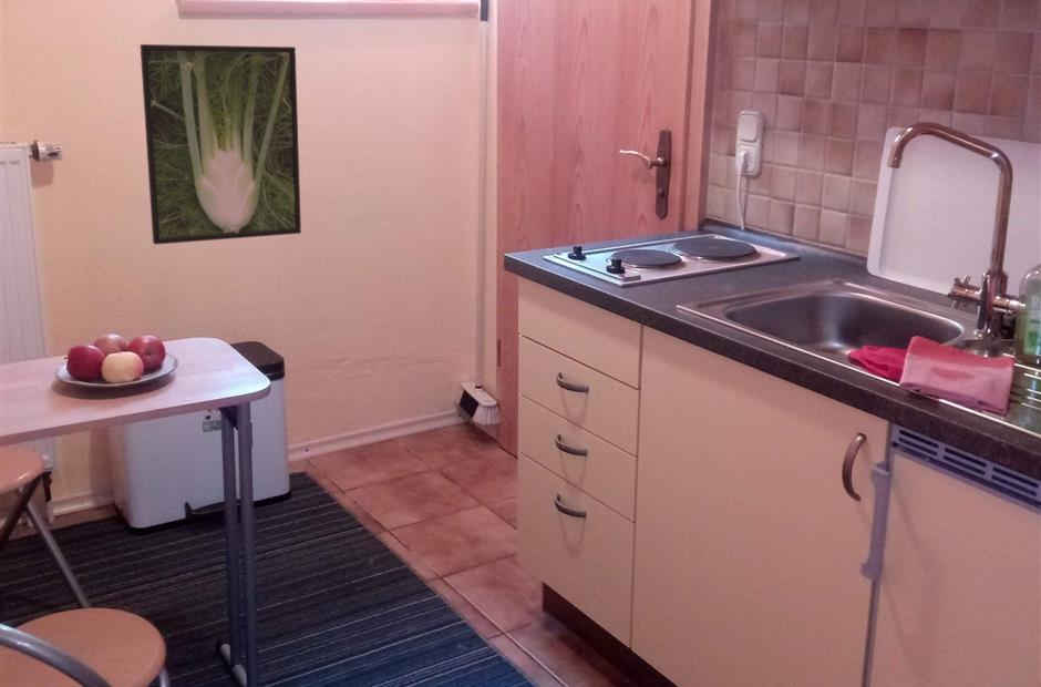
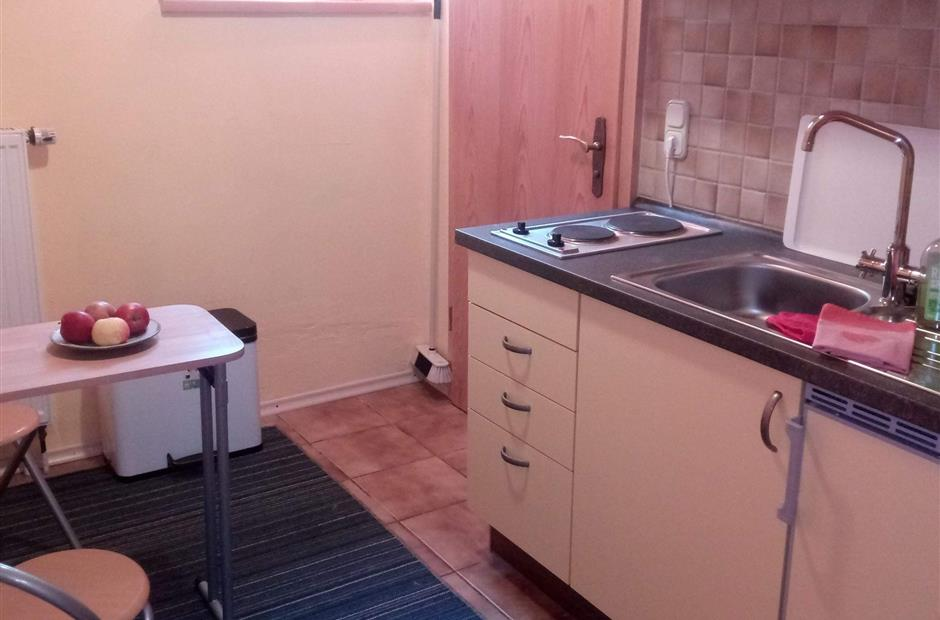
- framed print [140,43,302,245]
